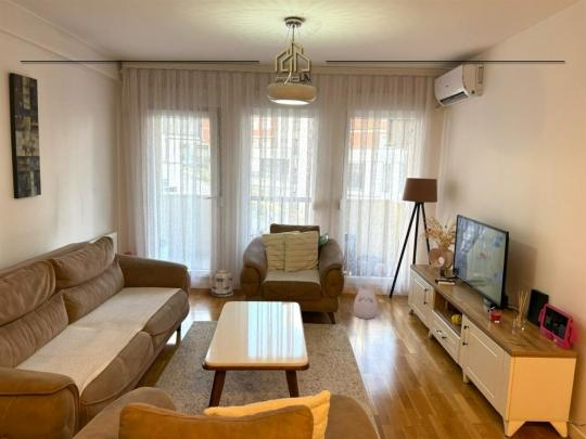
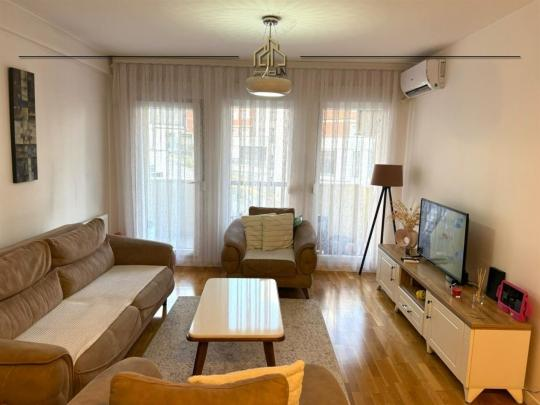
- plush toy [353,286,379,320]
- basket [211,263,234,298]
